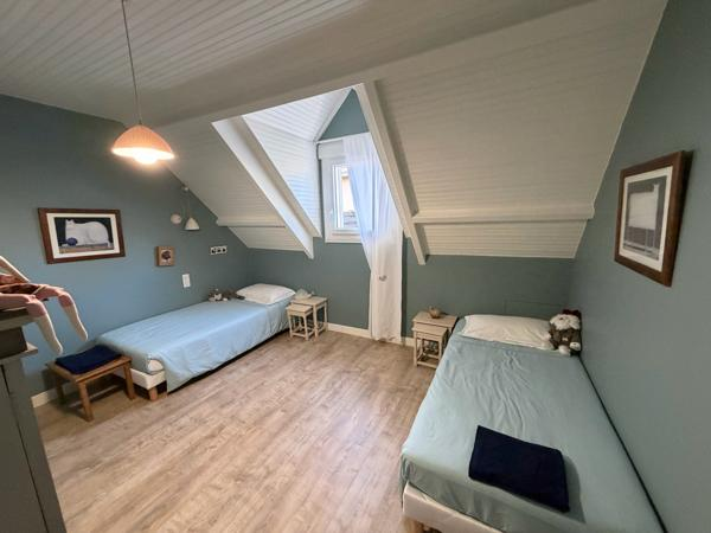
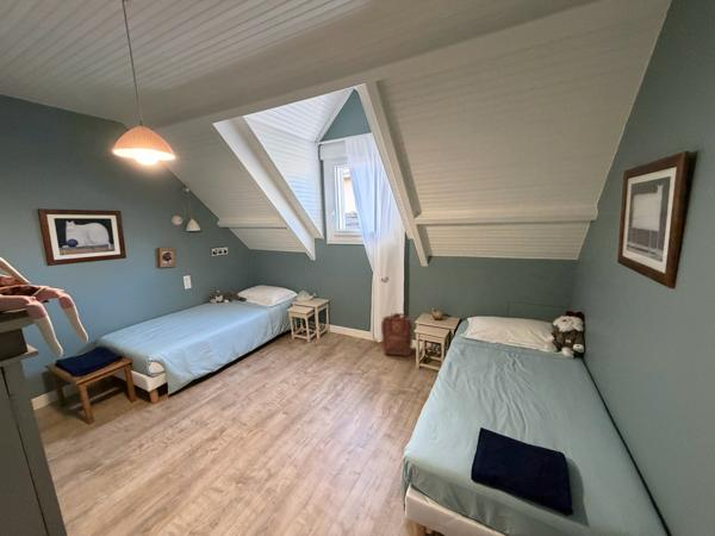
+ backpack [380,312,414,357]
